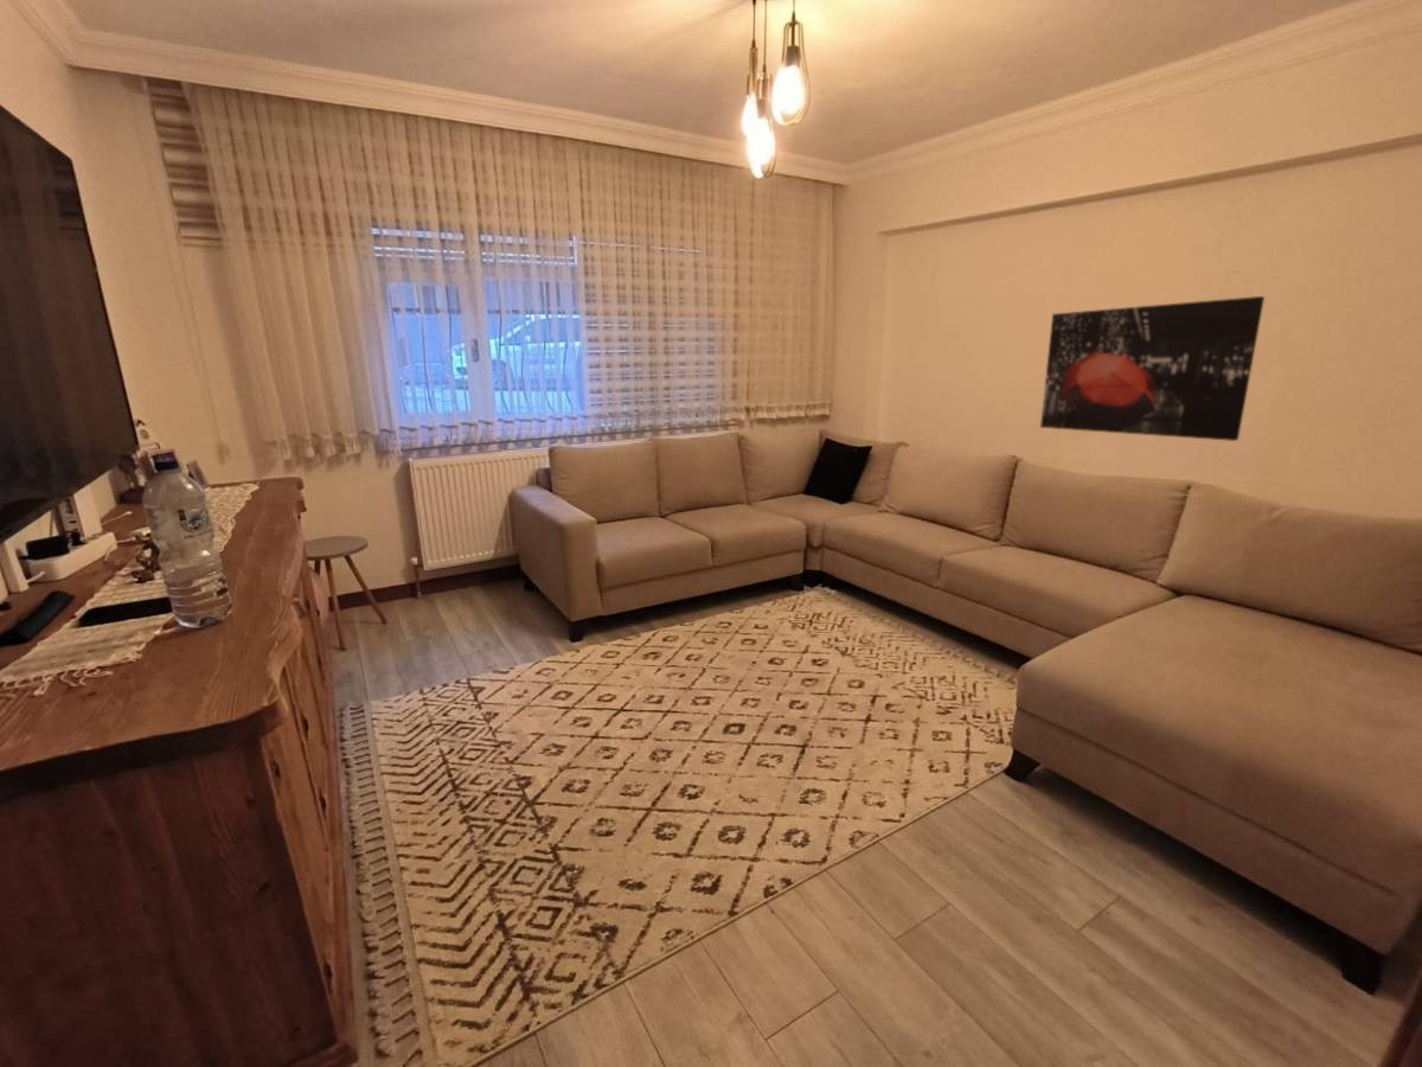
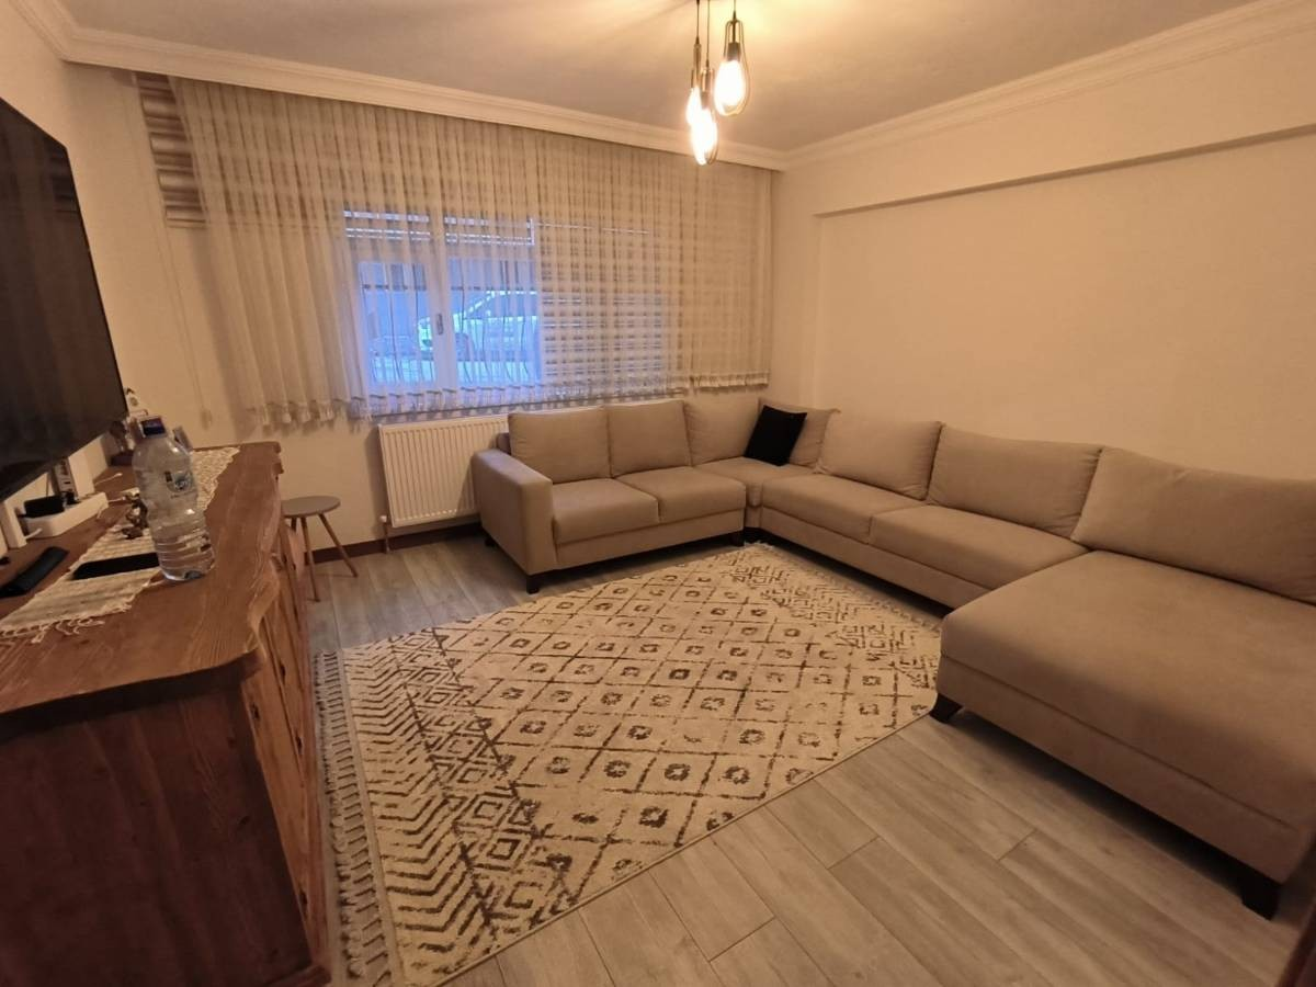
- wall art [1039,295,1266,442]
